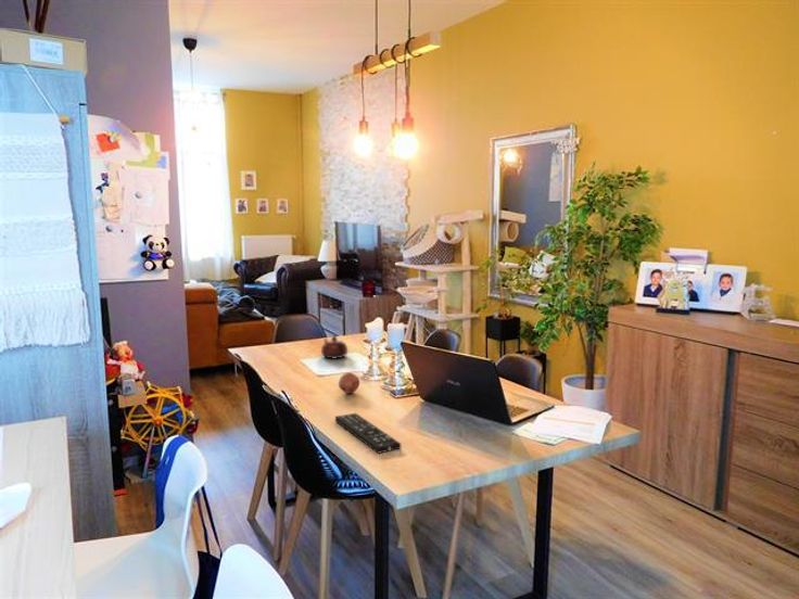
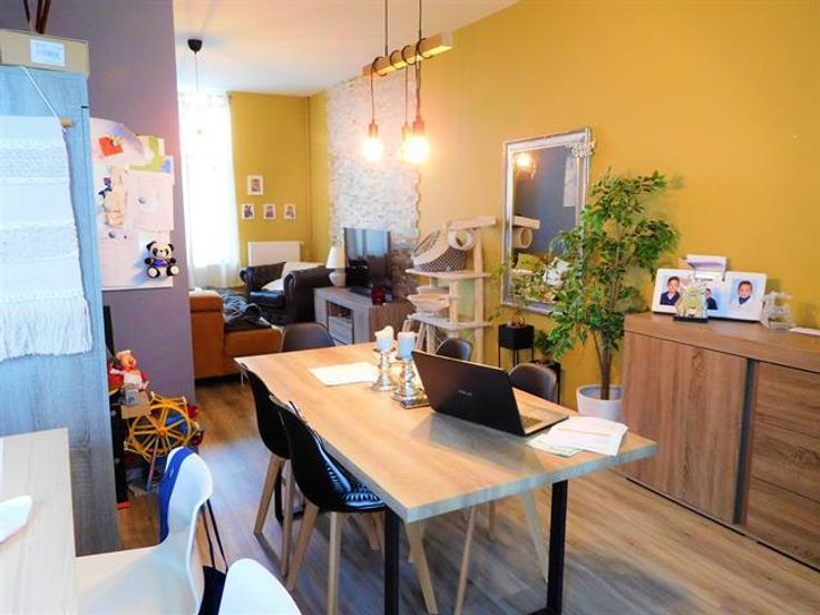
- remote control [334,412,402,455]
- fruit [338,371,360,395]
- teapot [320,334,348,360]
